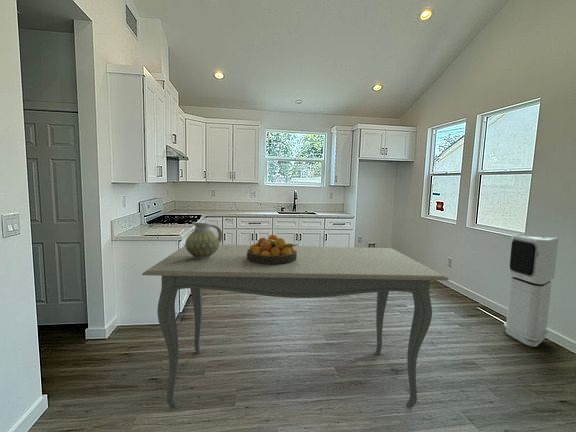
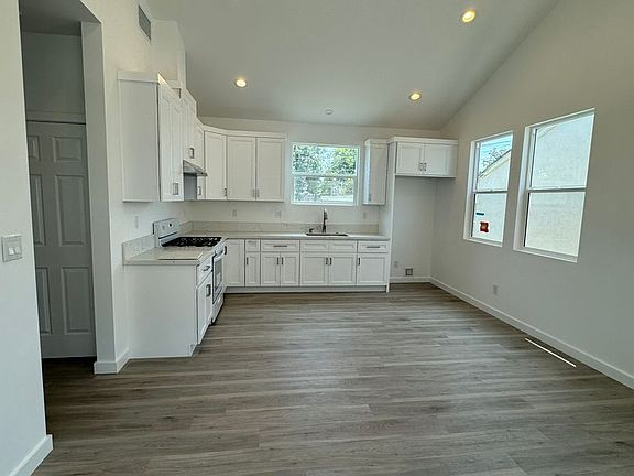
- pitcher [184,221,223,259]
- air purifier [503,233,559,348]
- fruit bowl [247,234,298,264]
- dining table [141,244,450,409]
